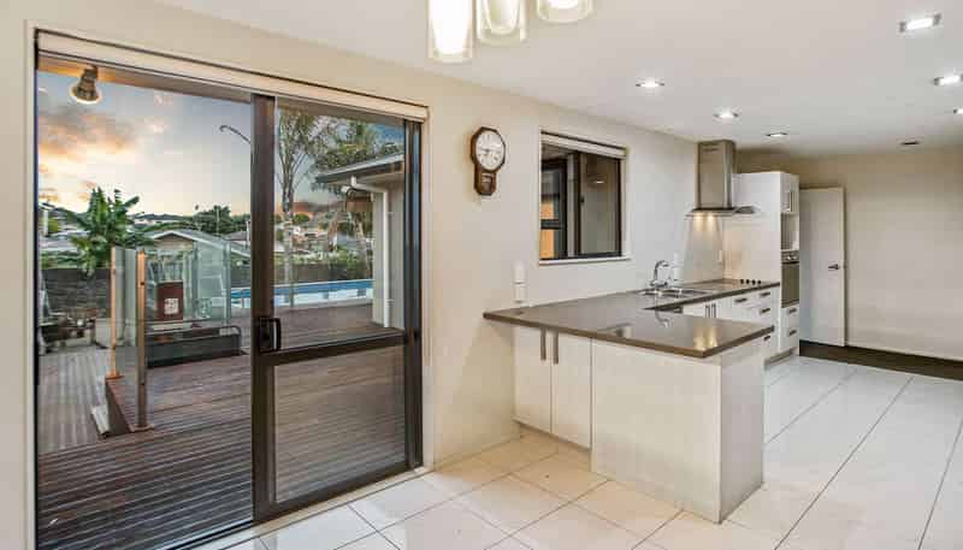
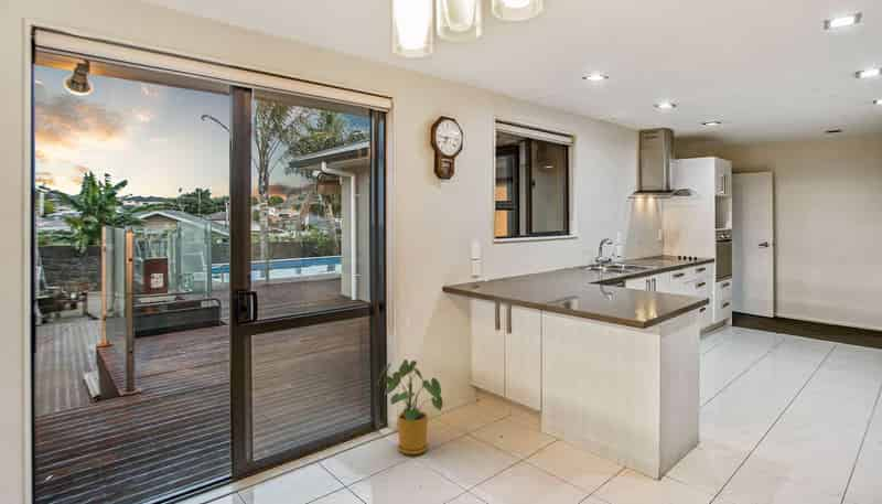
+ house plant [375,358,444,455]
